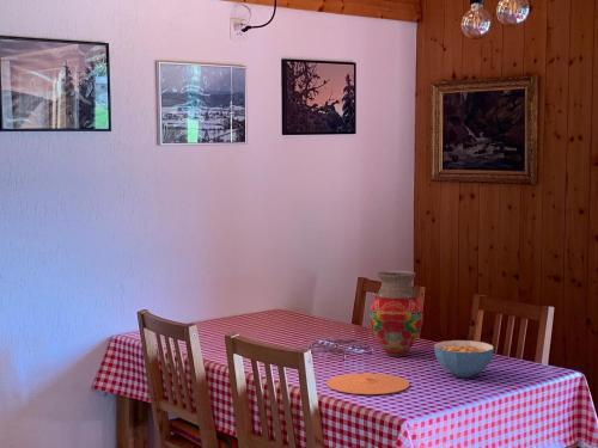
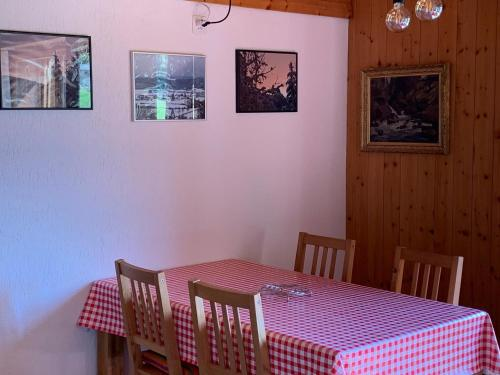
- vase [368,270,425,357]
- cereal bowl [433,339,495,379]
- plate [325,372,410,395]
